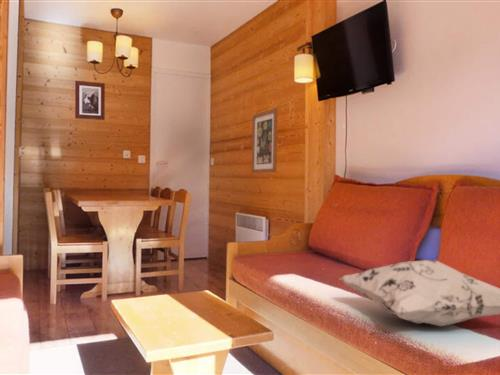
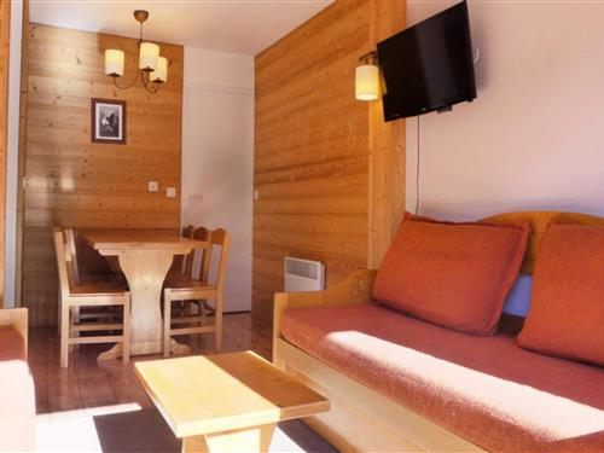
- decorative pillow [339,259,500,327]
- wall art [251,107,278,174]
